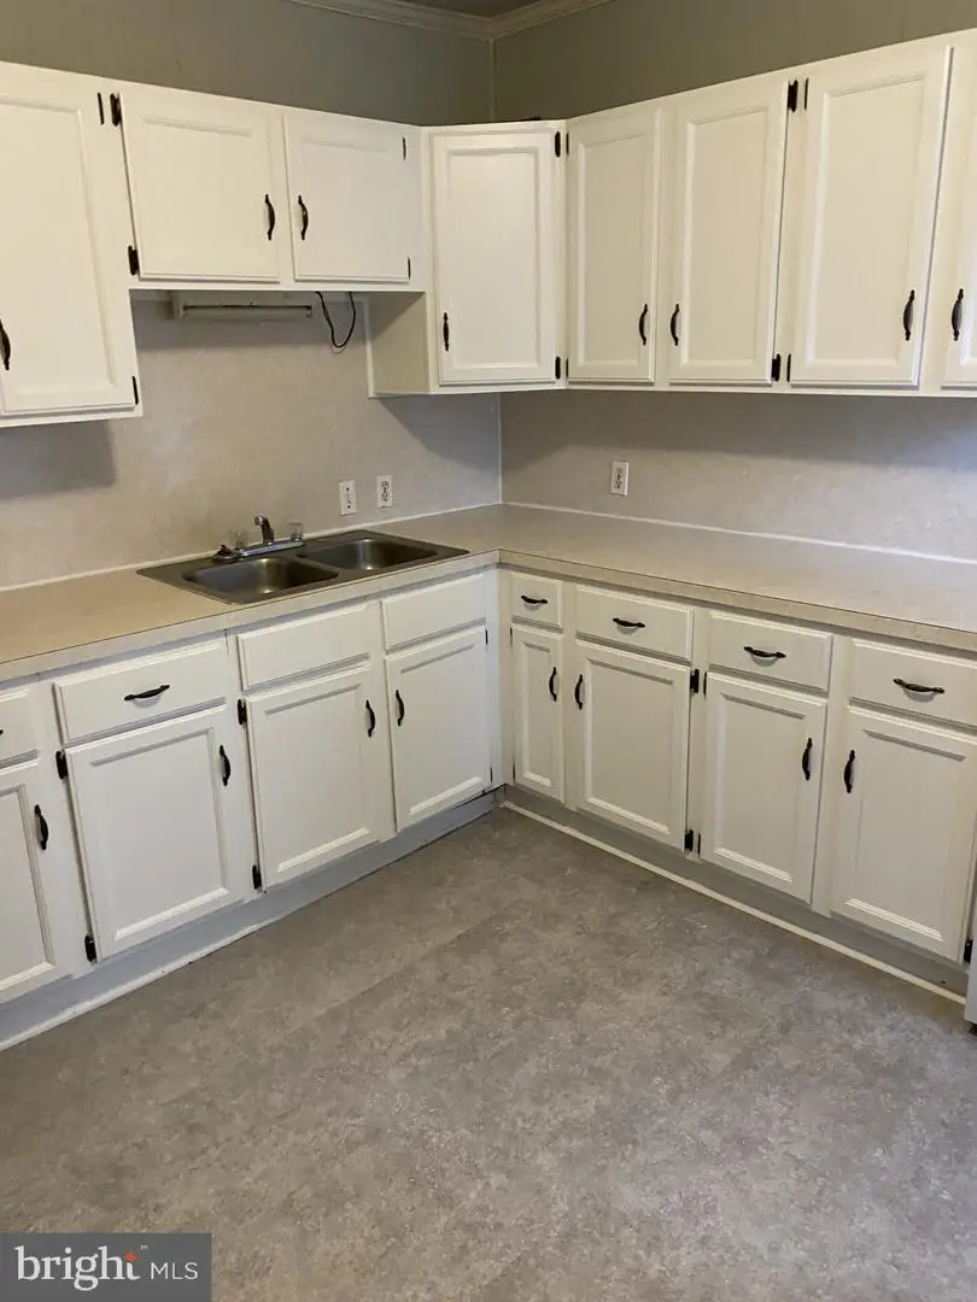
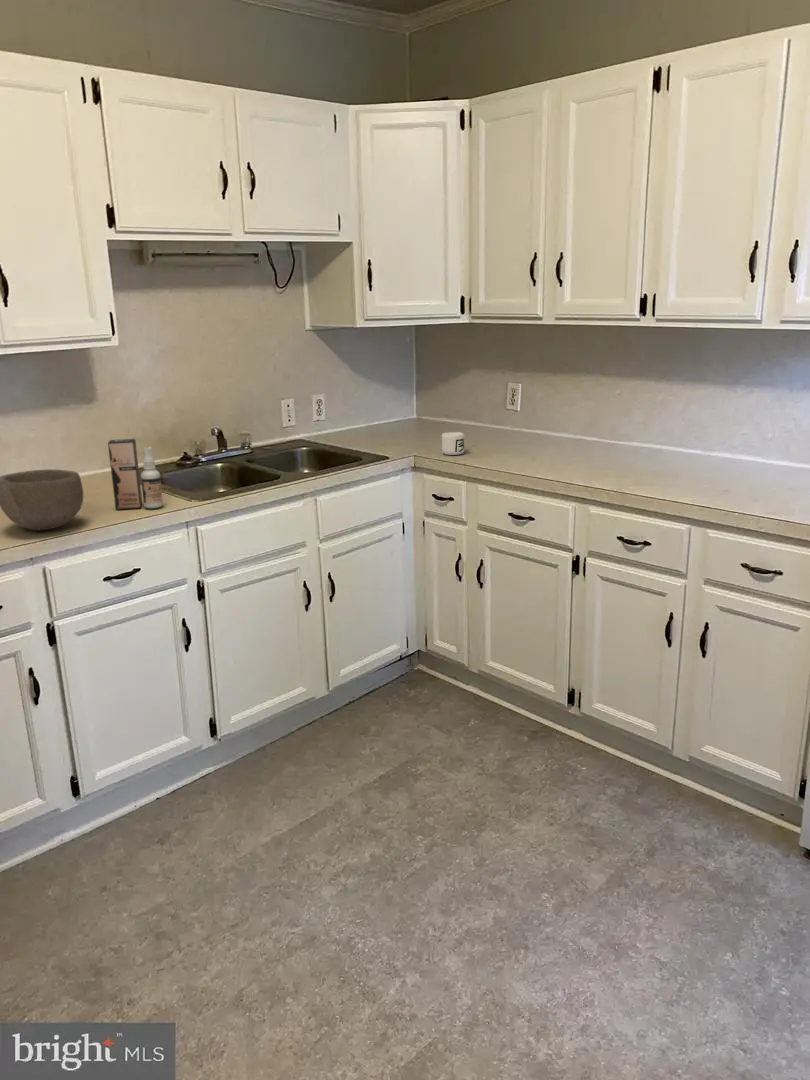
+ spray bottle [107,438,164,511]
+ bowl [0,469,84,531]
+ mug [441,431,465,456]
